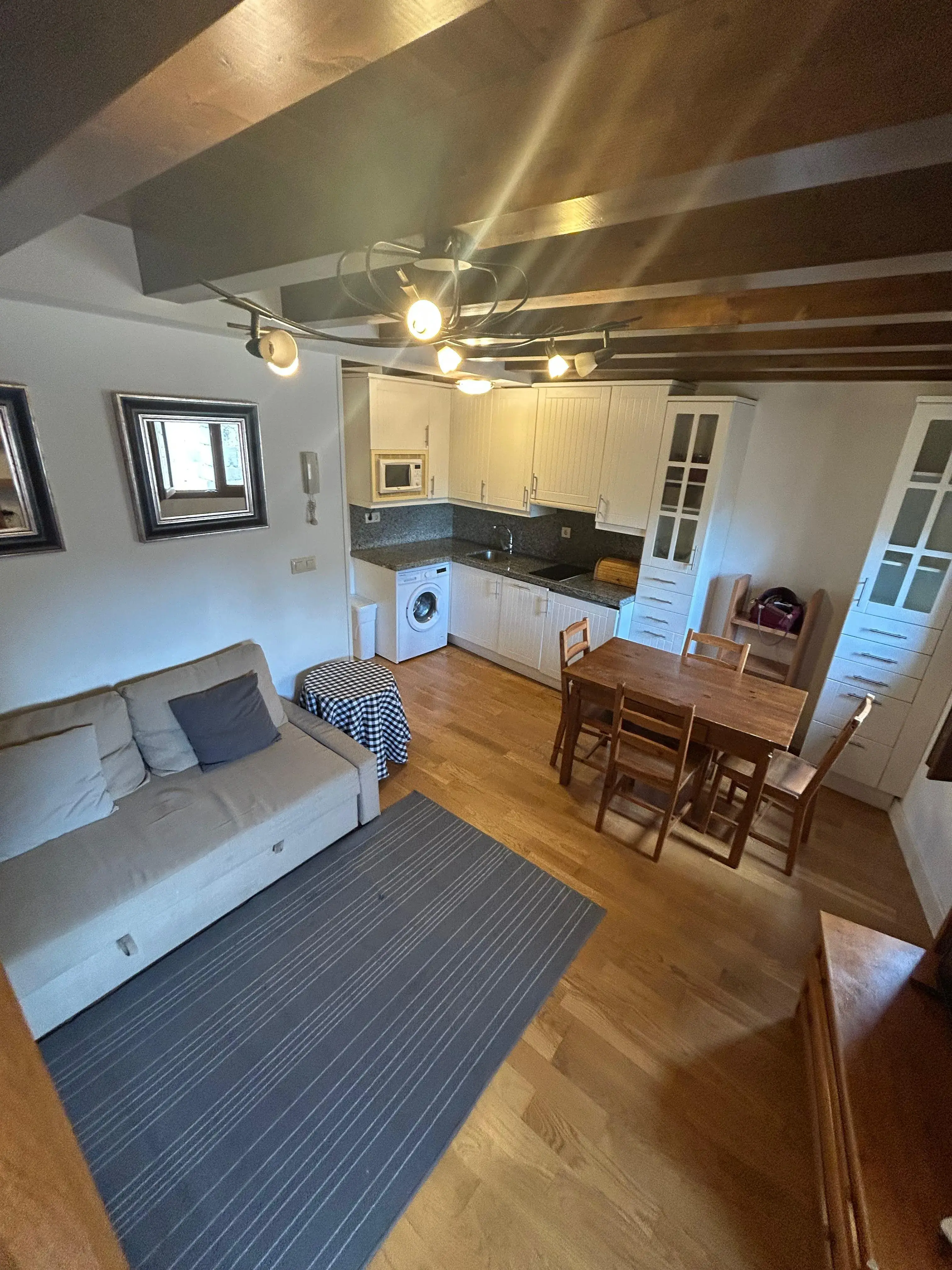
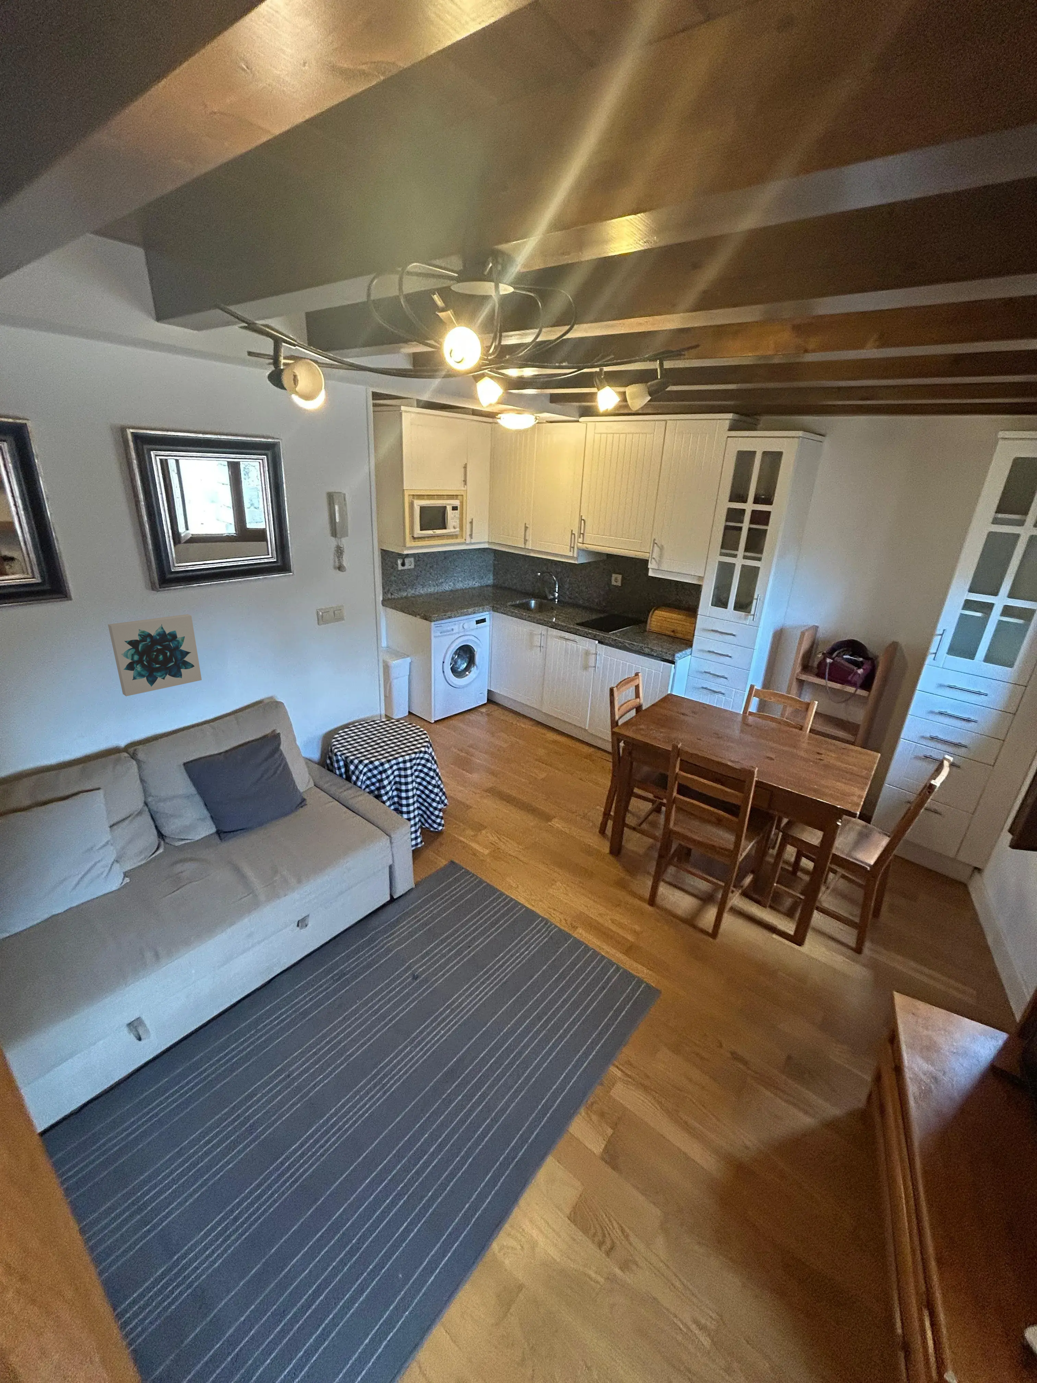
+ wall art [108,613,202,697]
